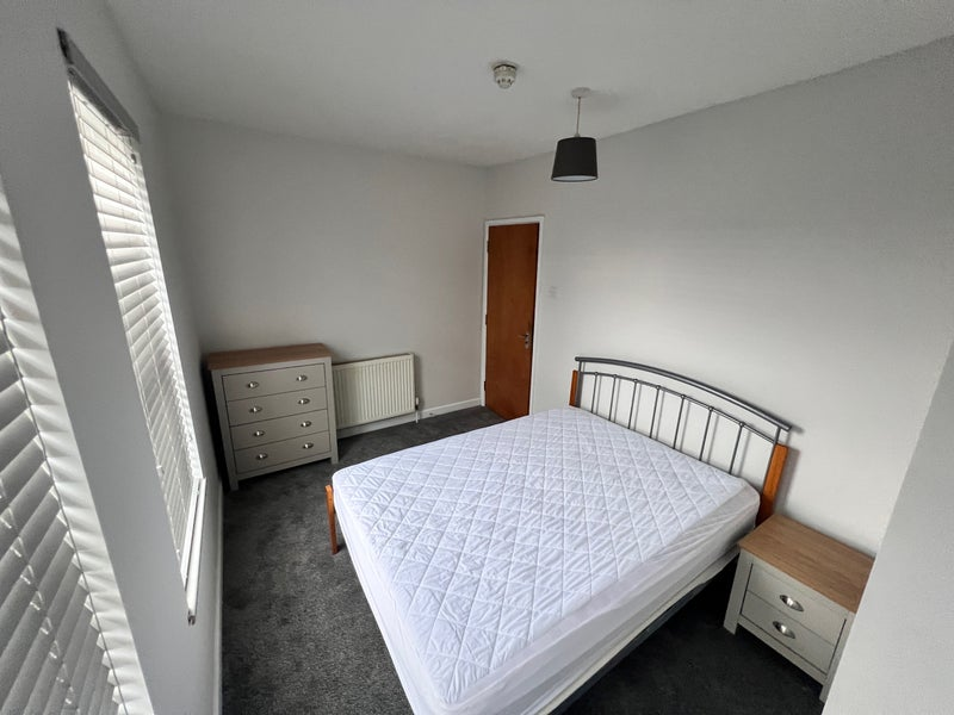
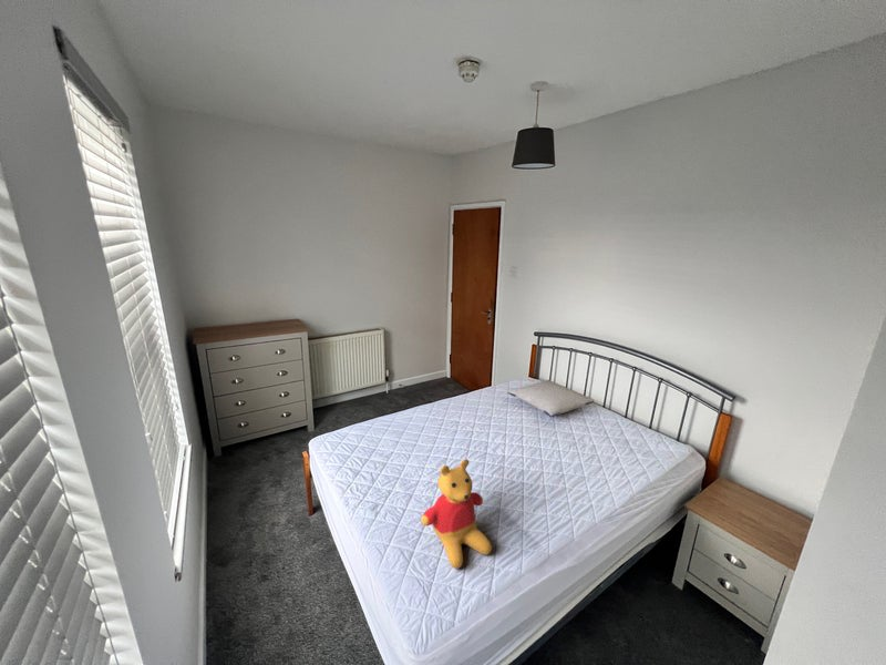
+ stuffed bear [420,458,493,570]
+ pillow [506,379,595,418]
